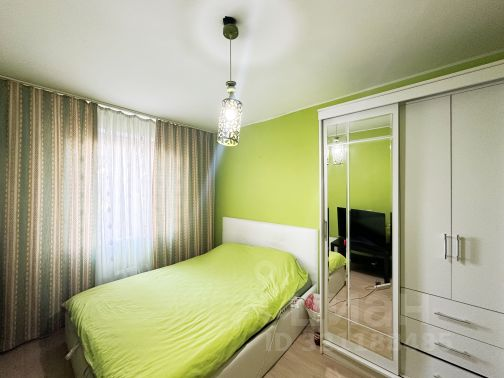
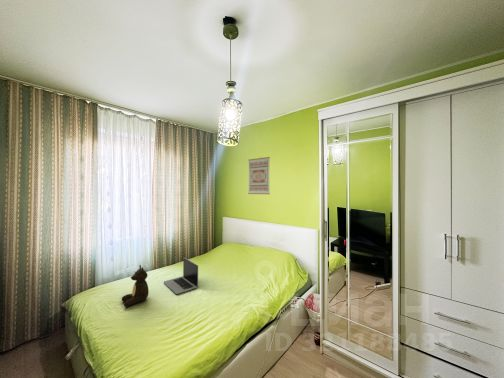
+ laptop [163,257,199,295]
+ teddy bear [121,264,150,308]
+ wall art [247,156,271,195]
